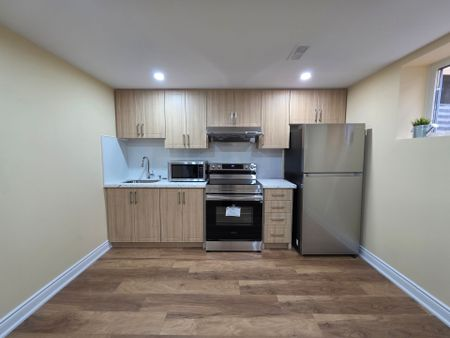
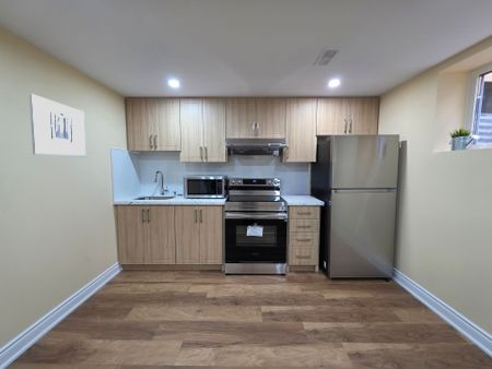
+ wall art [28,93,87,158]
